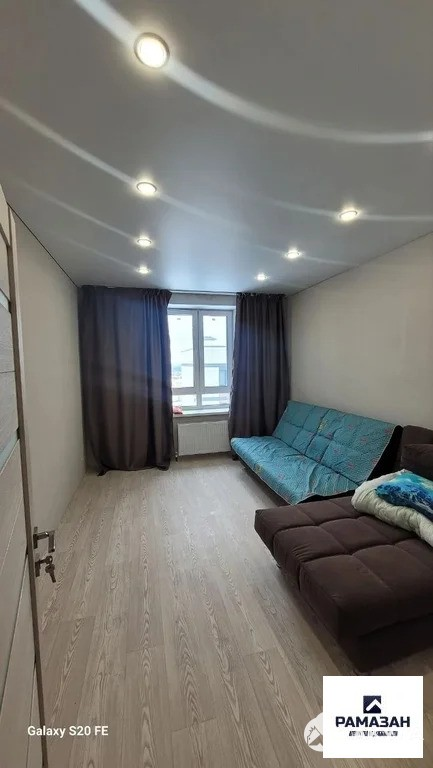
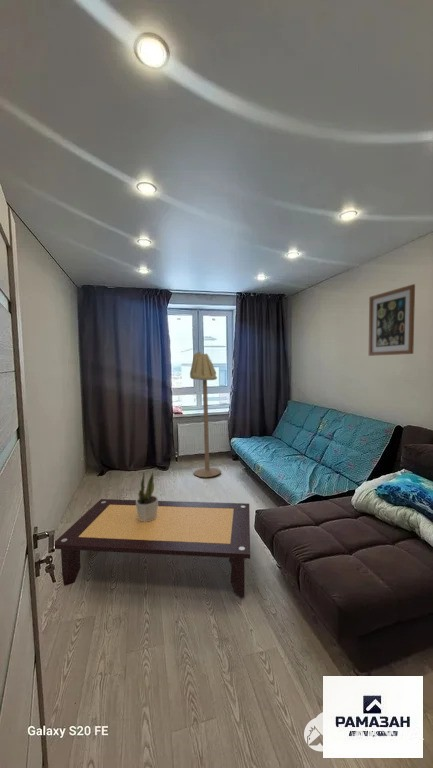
+ floor lamp [189,351,222,478]
+ potted plant [136,471,159,522]
+ wall art [368,283,416,357]
+ coffee table [54,498,251,598]
